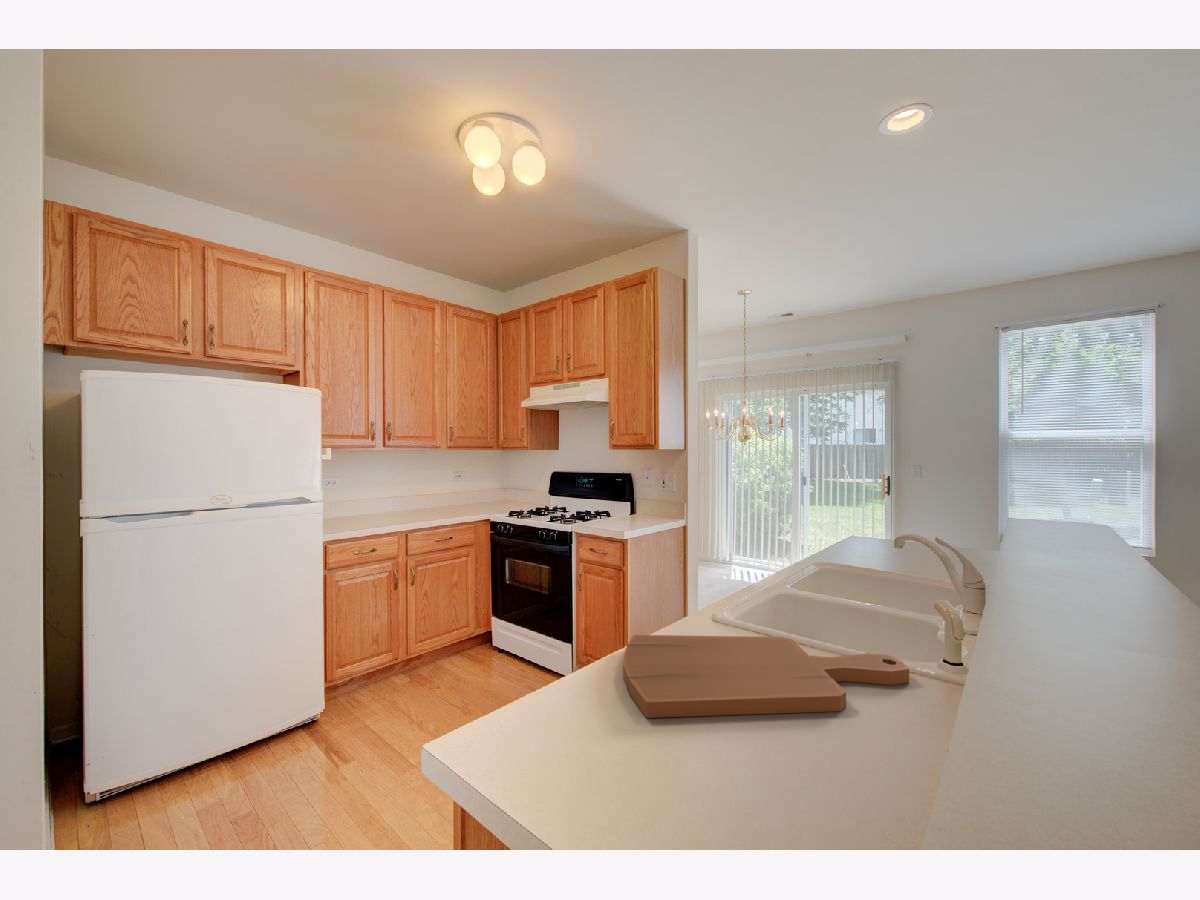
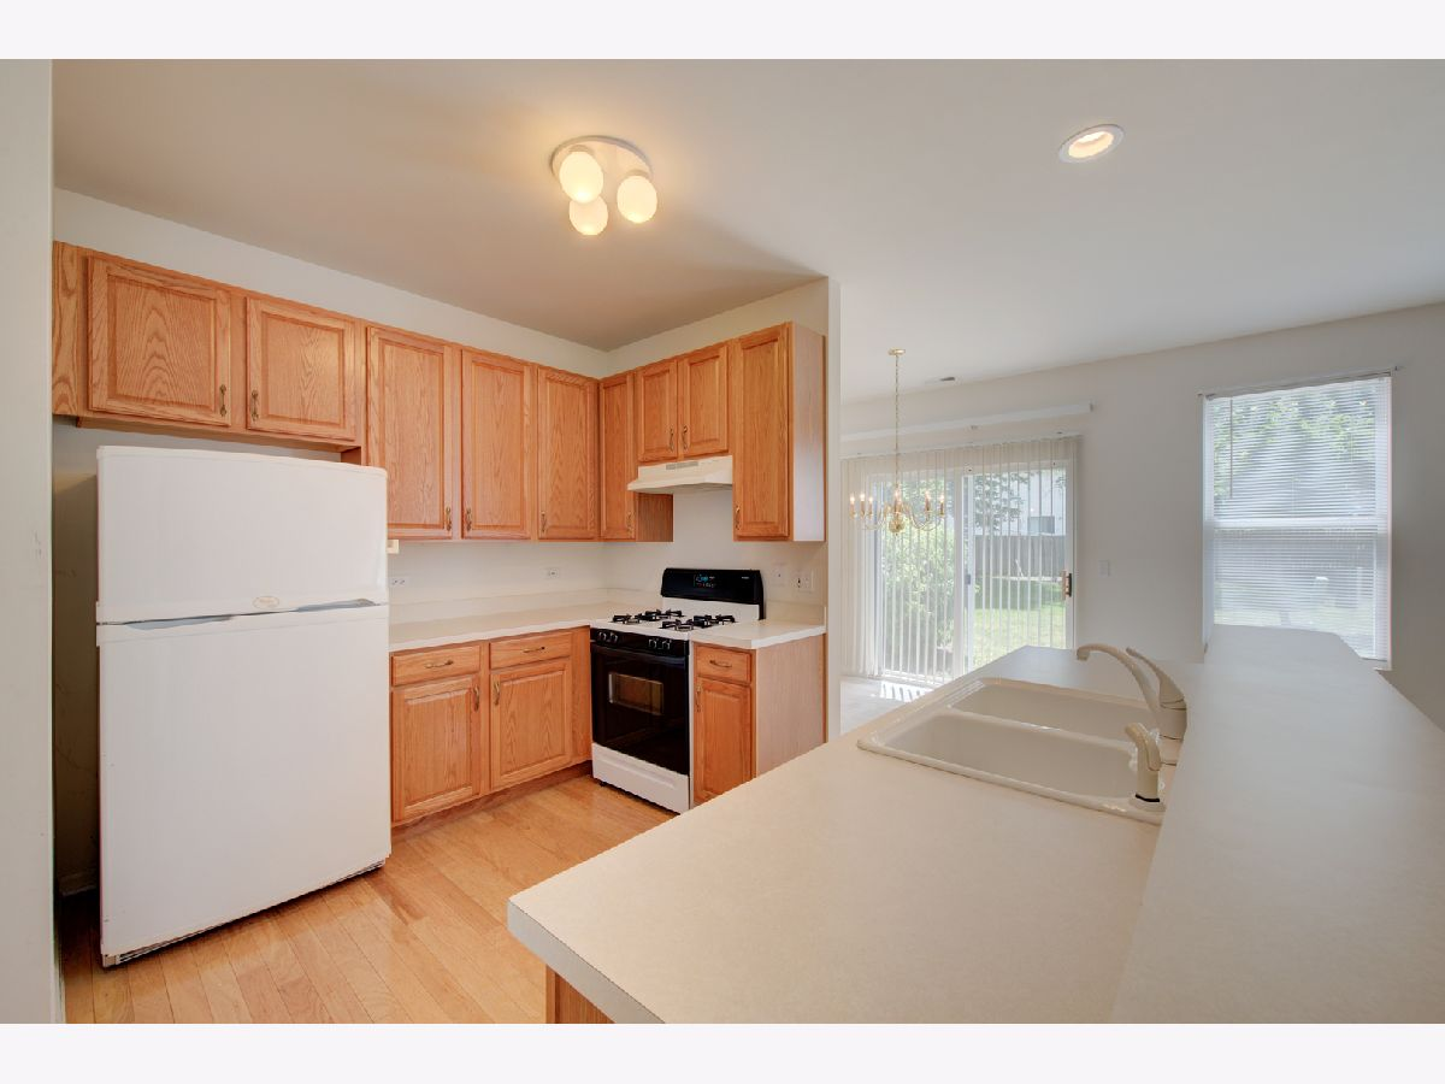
- cutting board [622,634,910,719]
